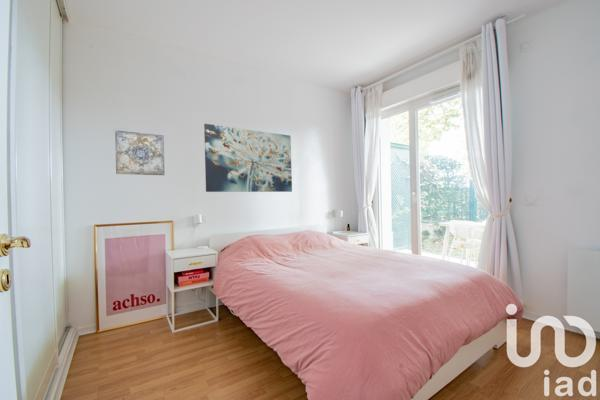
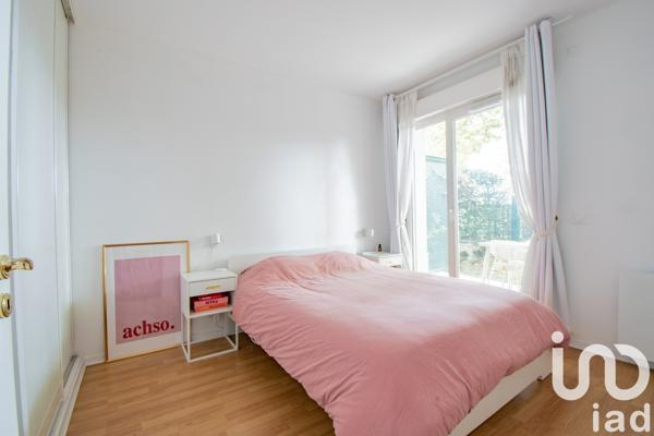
- wall art [114,129,165,176]
- wall art [203,123,293,193]
